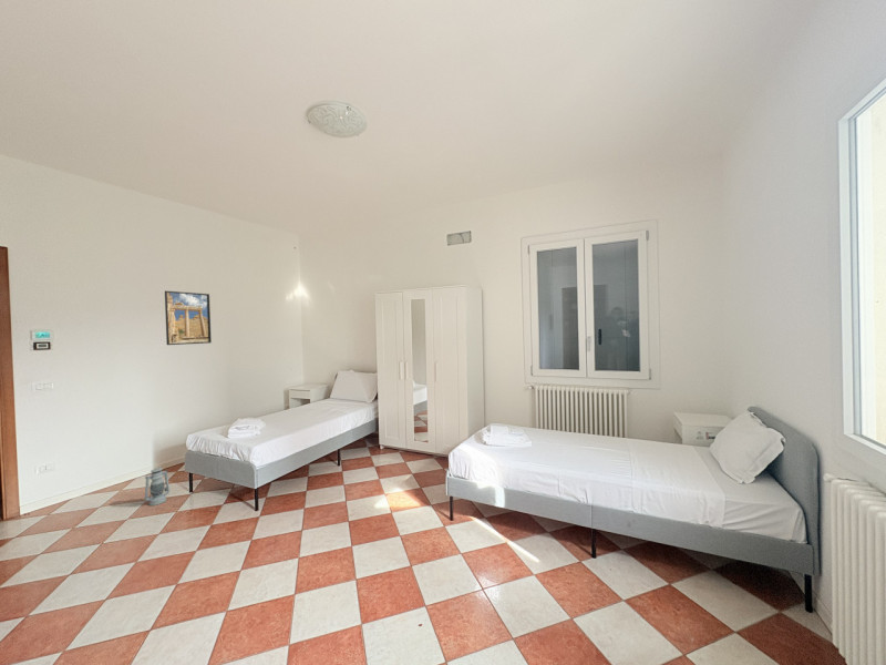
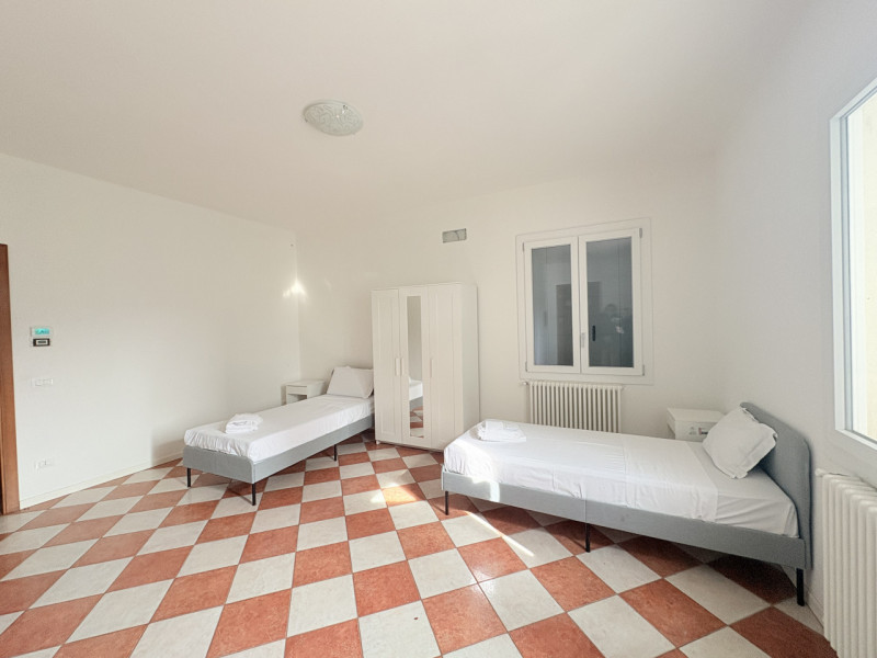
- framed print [164,289,213,346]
- lantern [144,467,171,507]
